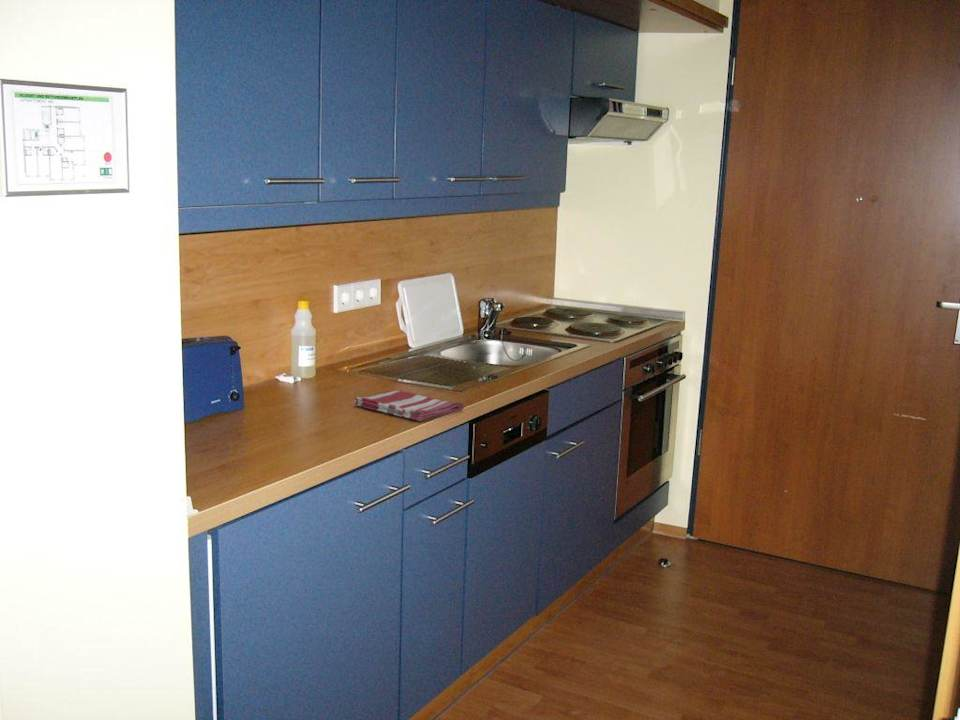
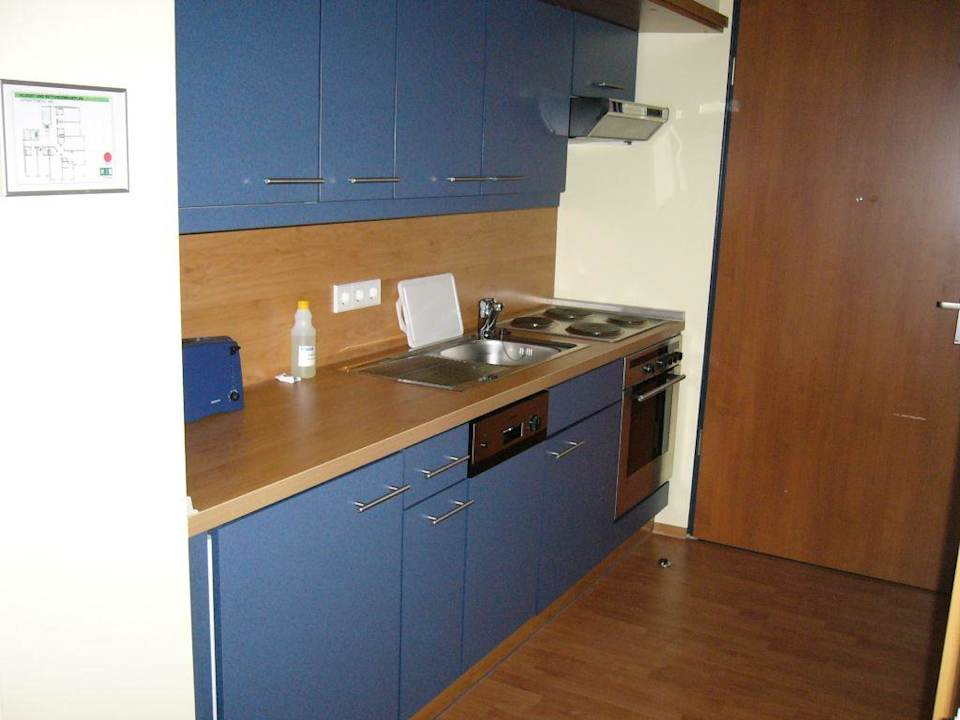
- dish towel [354,389,465,422]
